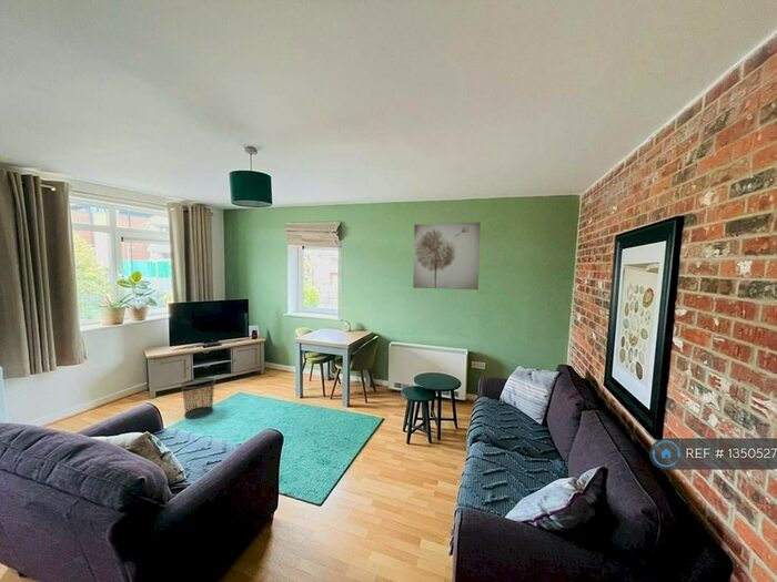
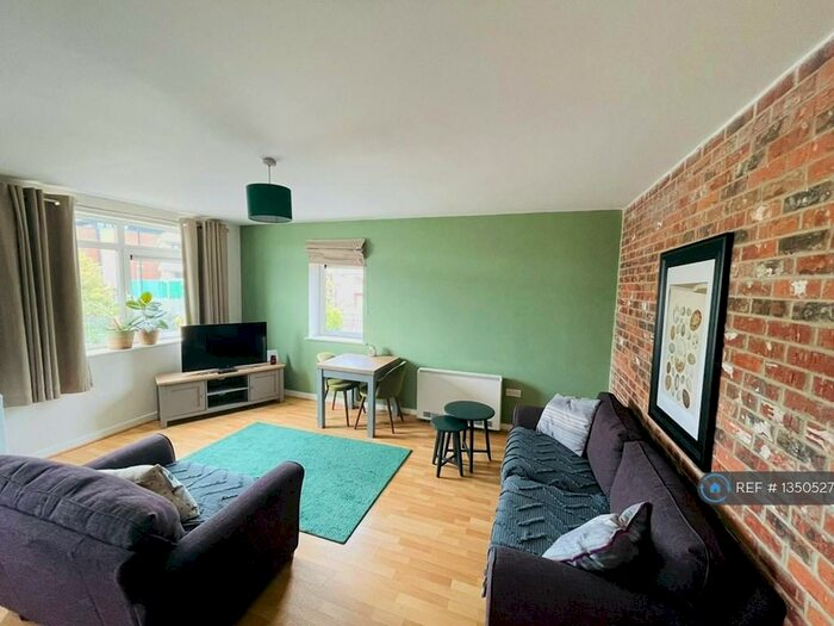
- wall art [412,222,482,290]
- waste bin [180,377,216,420]
